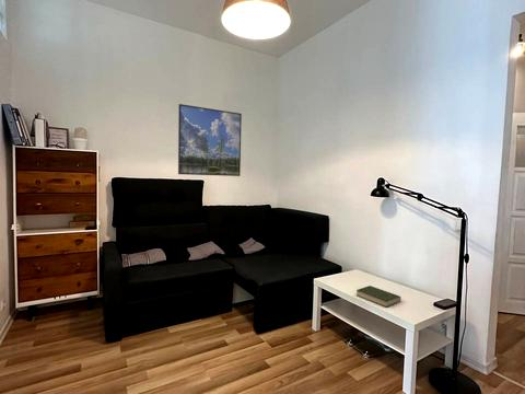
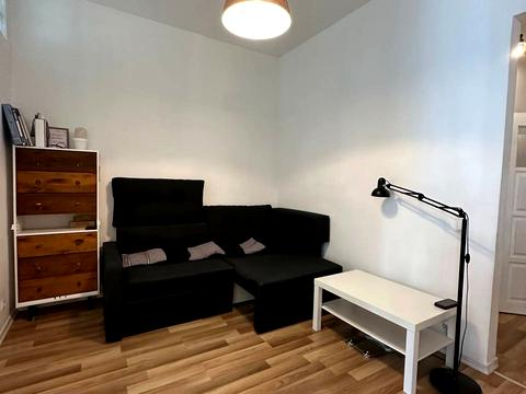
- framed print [177,103,243,177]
- book [355,285,401,308]
